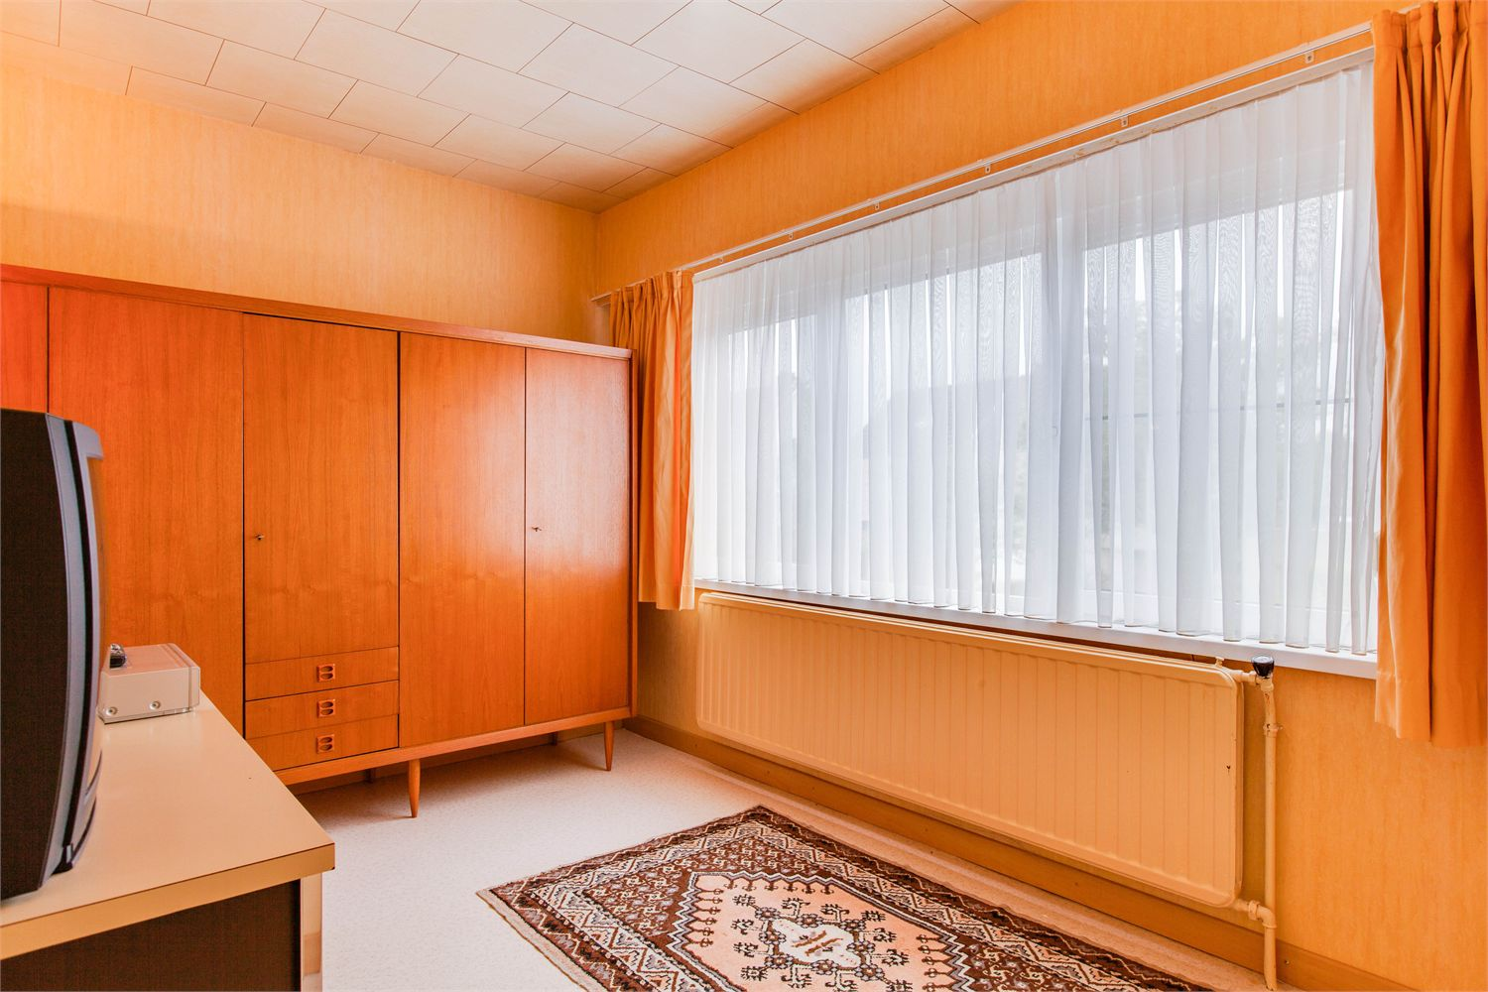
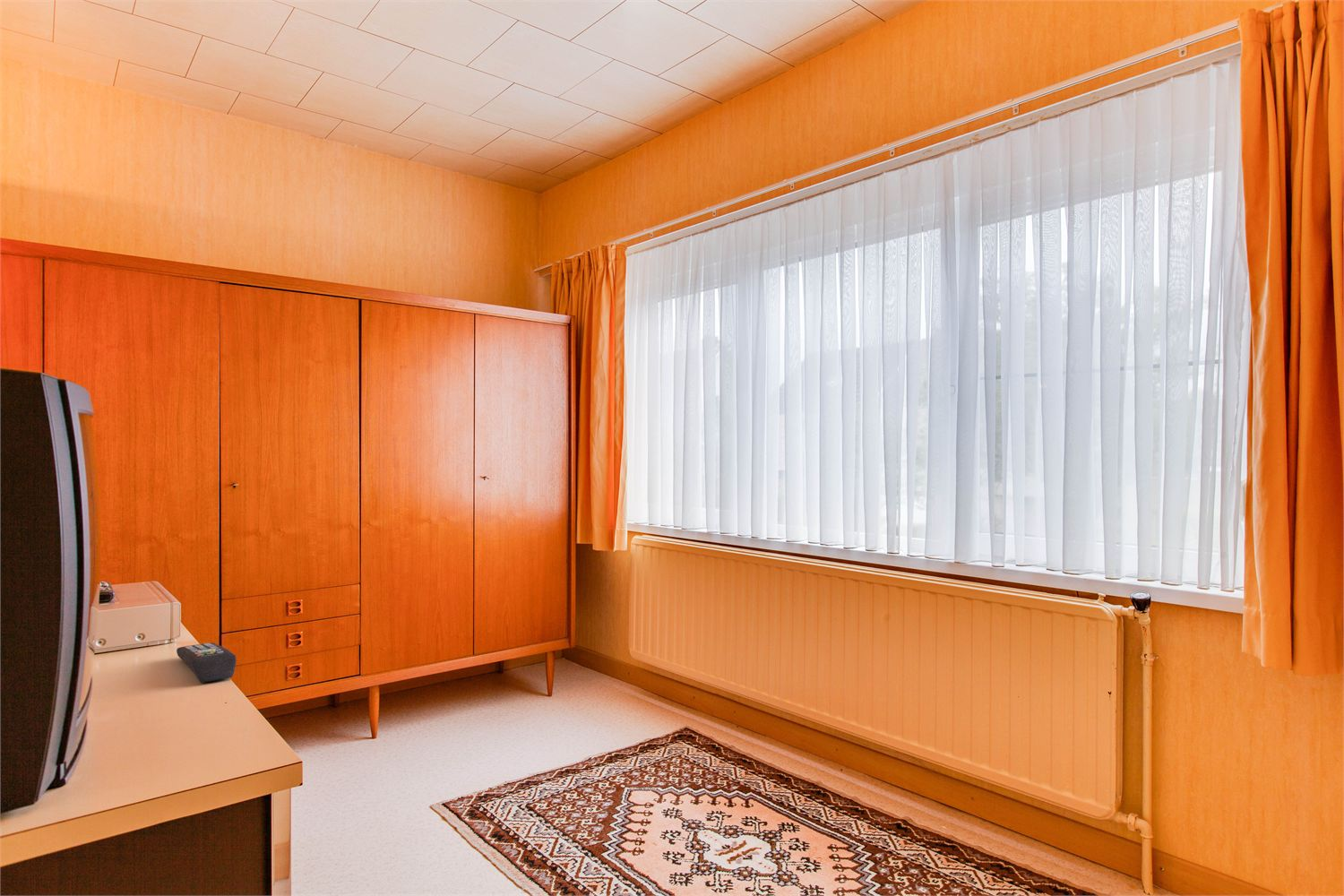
+ remote control [176,642,237,683]
